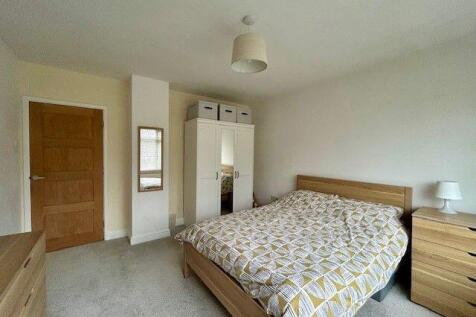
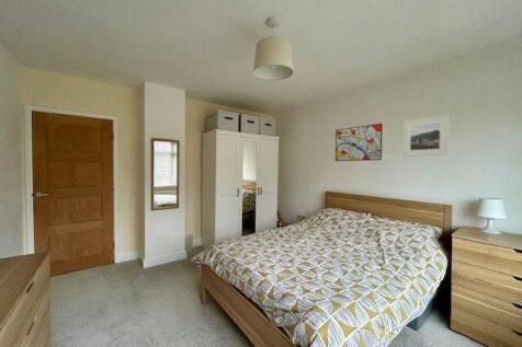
+ wall art [334,123,384,162]
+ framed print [402,114,450,158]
